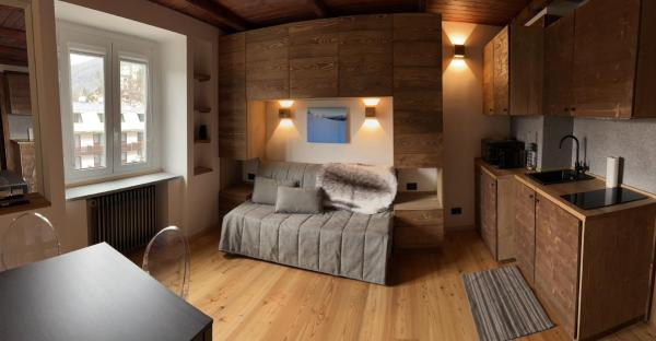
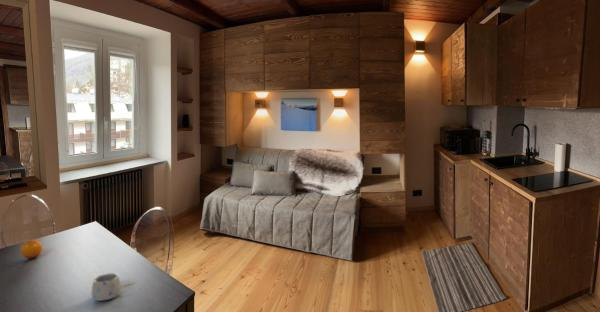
+ mug [90,272,123,302]
+ fruit [20,239,43,260]
